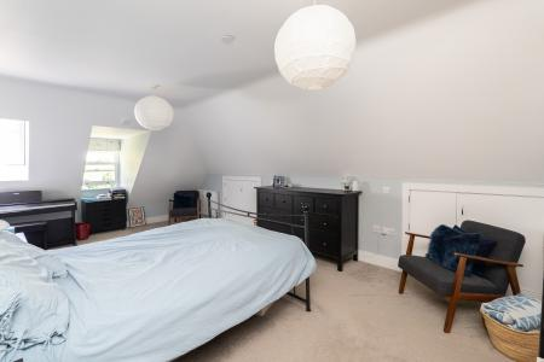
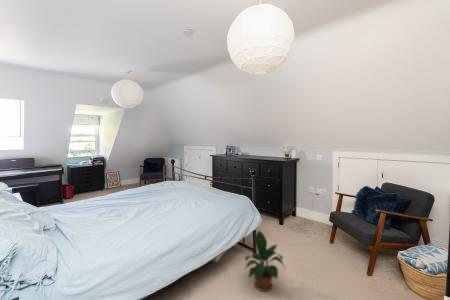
+ potted plant [244,230,286,292]
